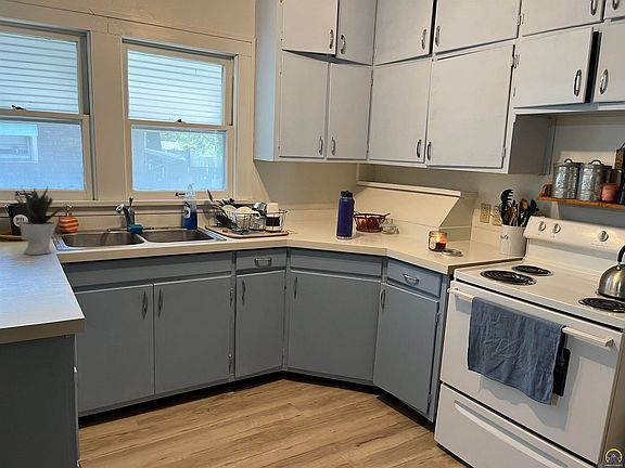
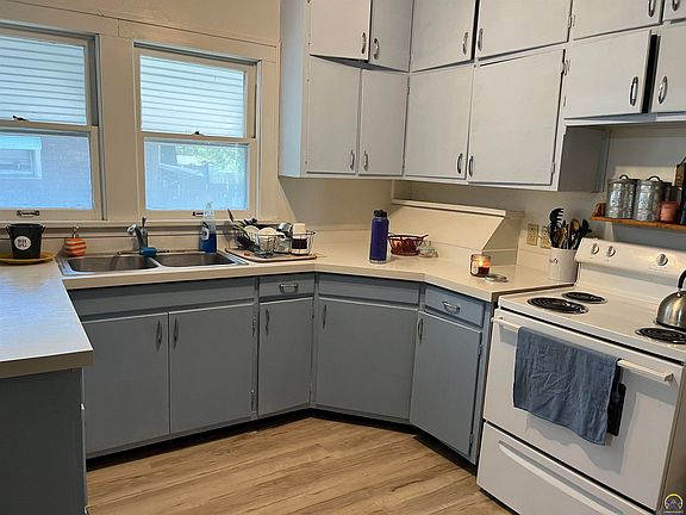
- potted plant [12,185,67,256]
